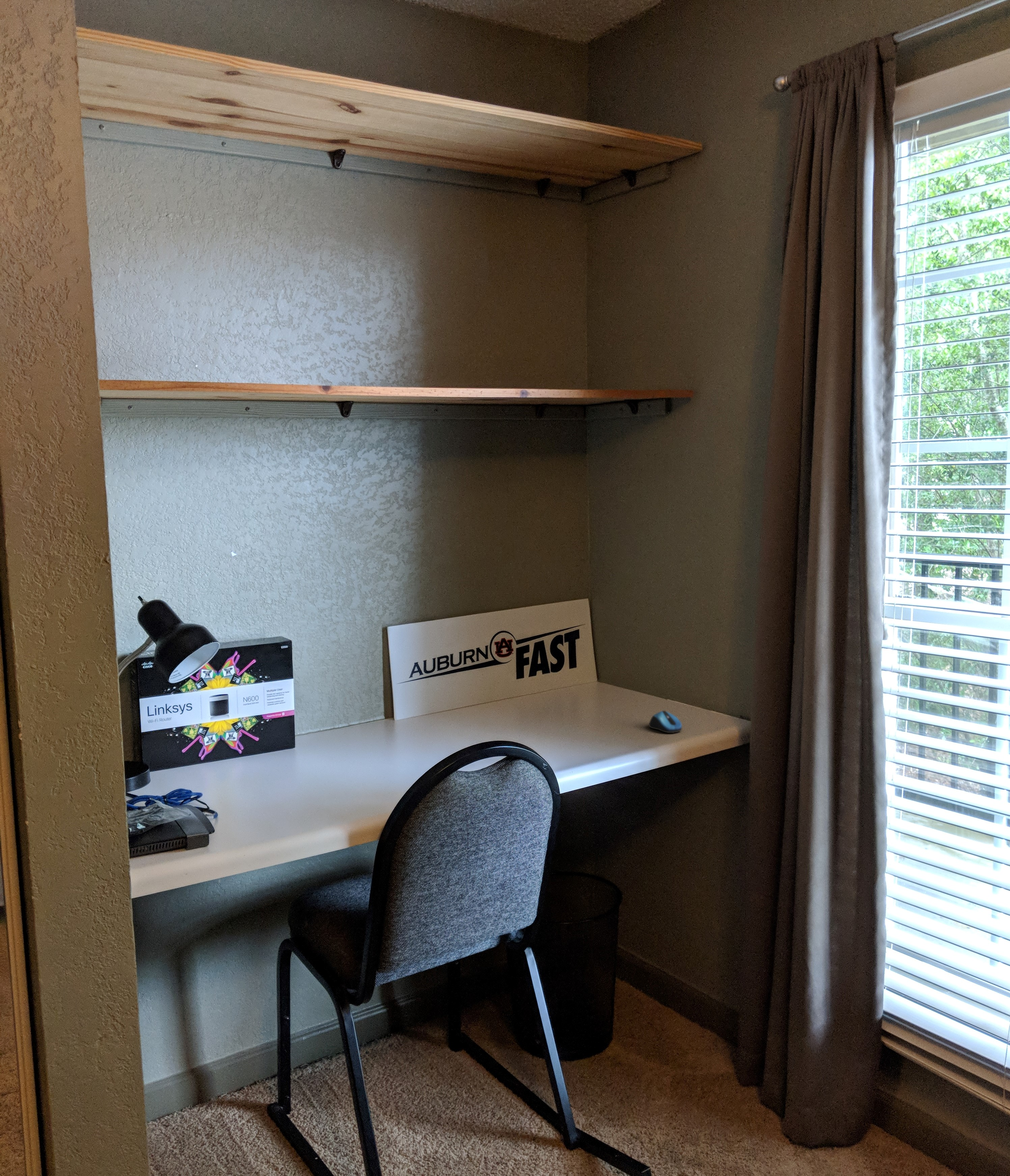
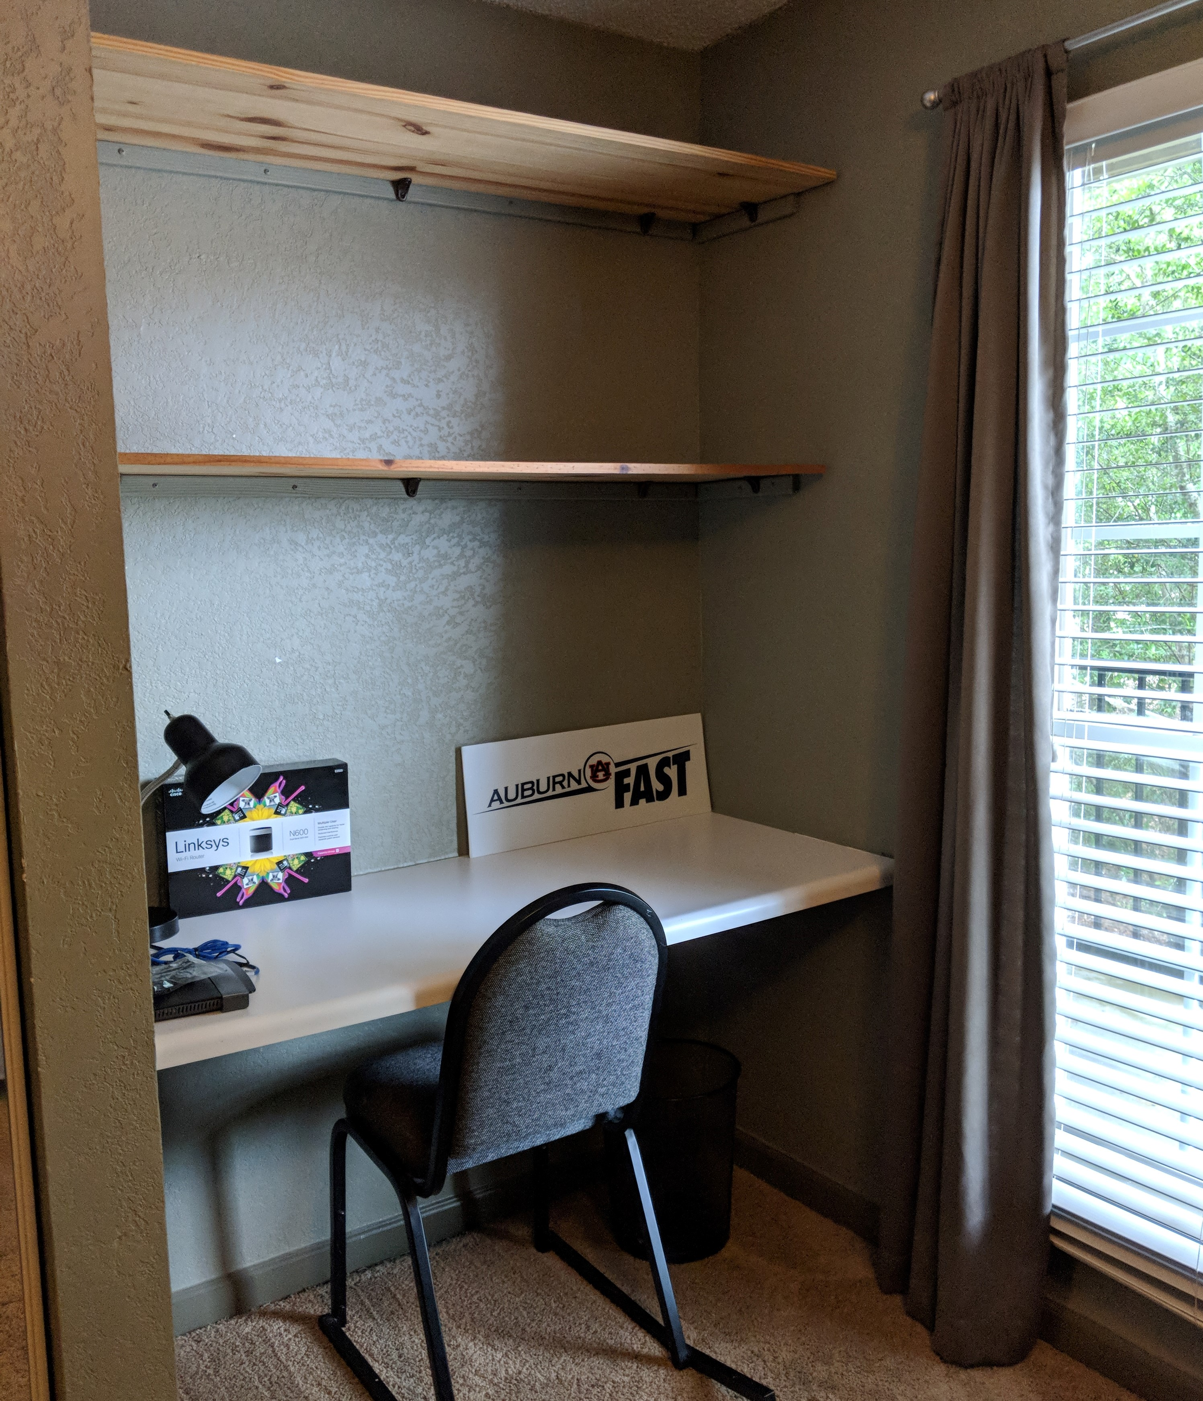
- computer mouse [649,711,682,733]
